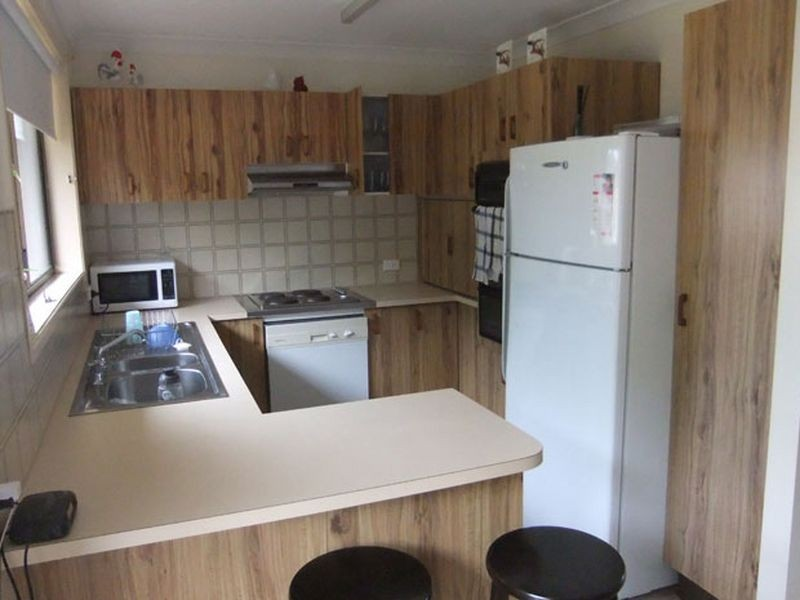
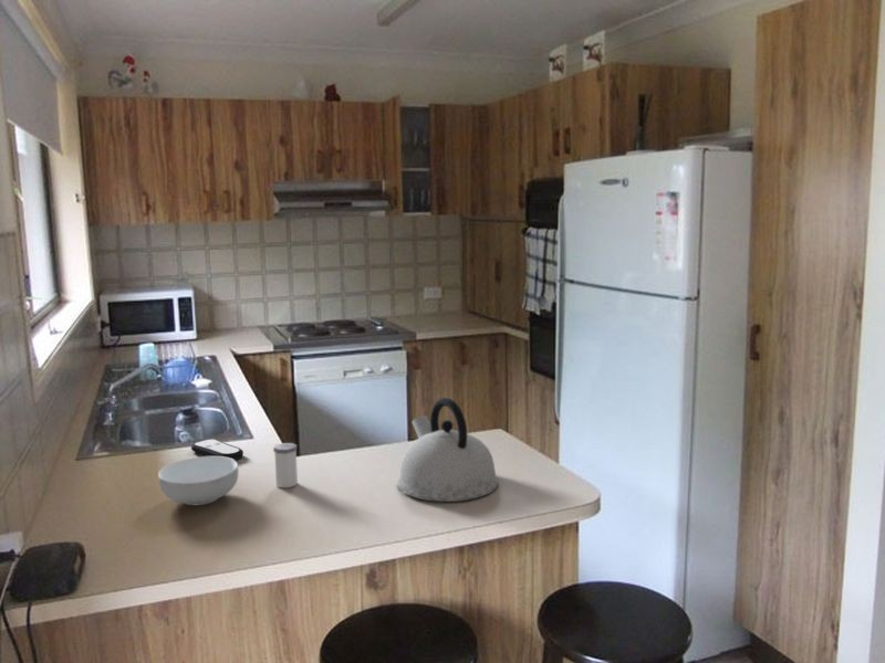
+ cereal bowl [157,455,239,506]
+ kettle [396,397,500,503]
+ salt shaker [272,442,299,488]
+ remote control [190,438,244,461]
